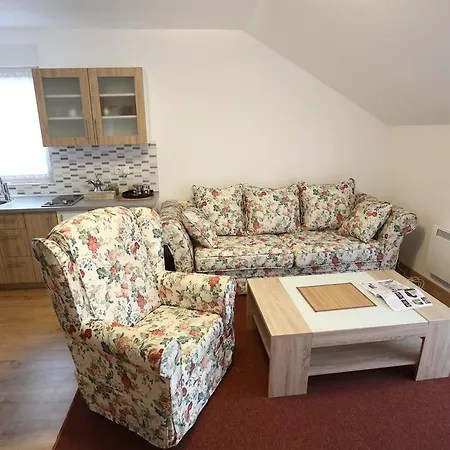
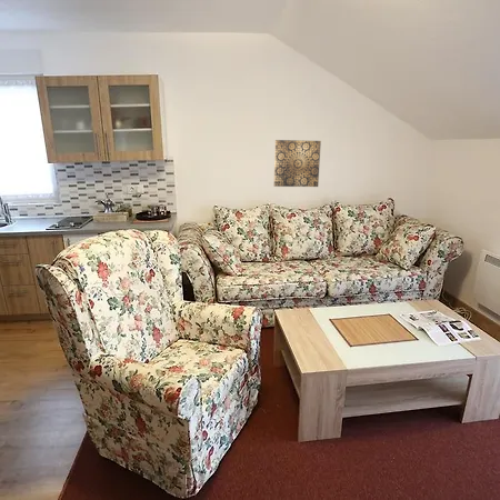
+ wall art [273,139,322,188]
